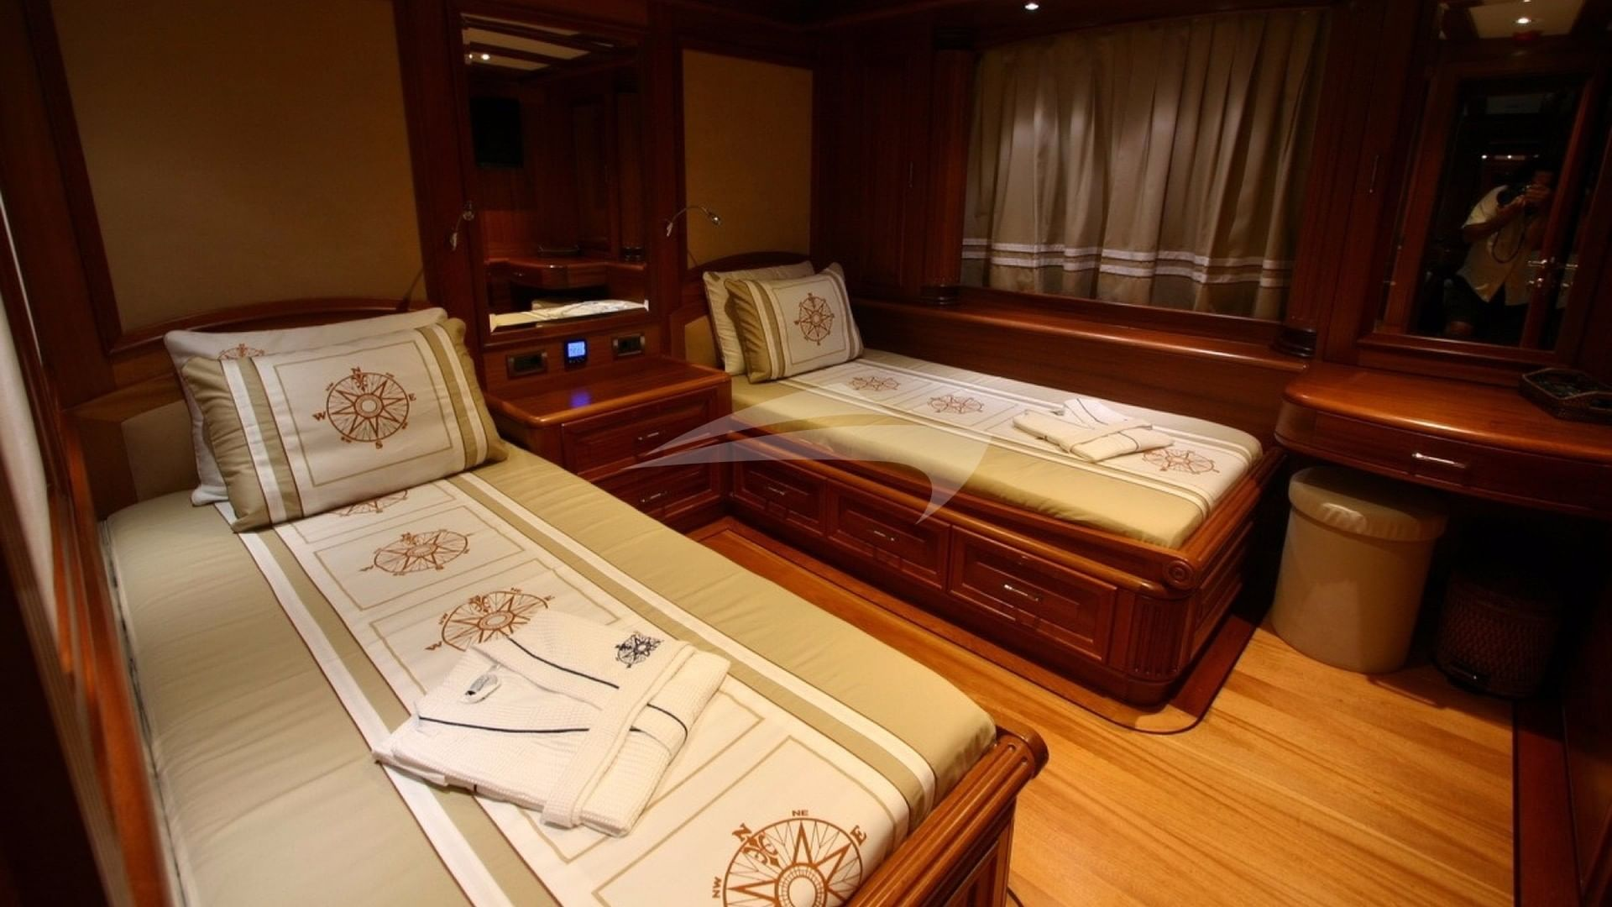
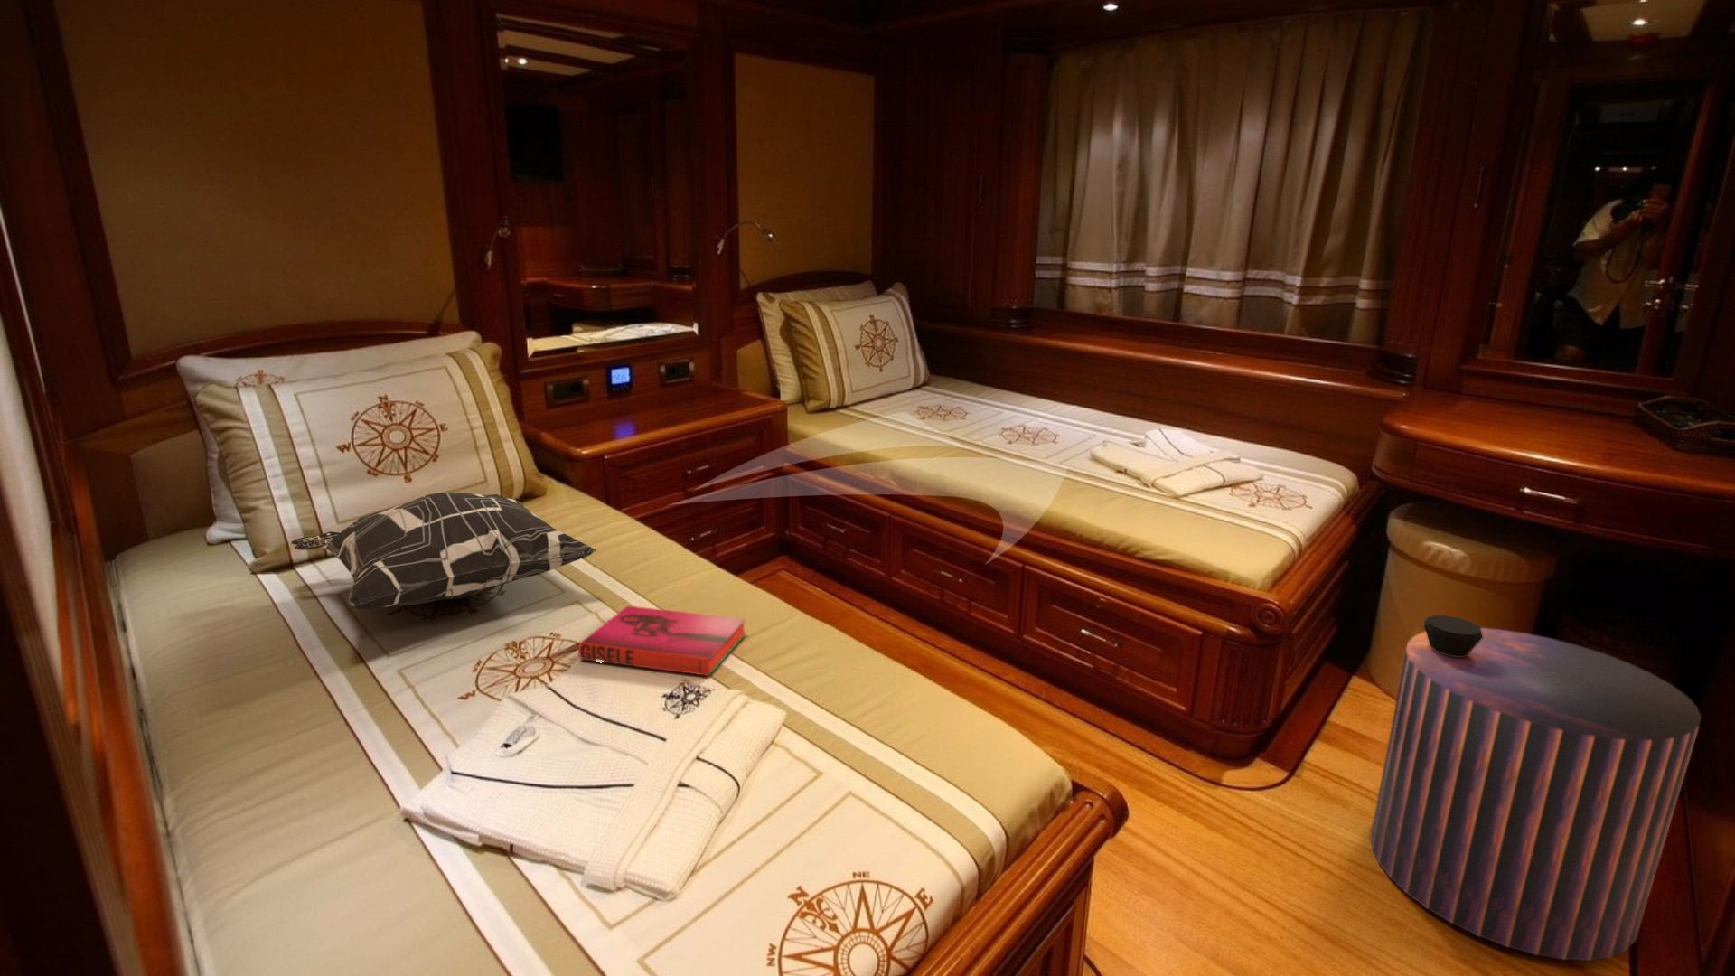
+ stool [1370,627,1703,962]
+ decorative pillow [290,492,597,611]
+ hardback book [578,604,747,677]
+ perfume bottle [1423,615,1482,657]
